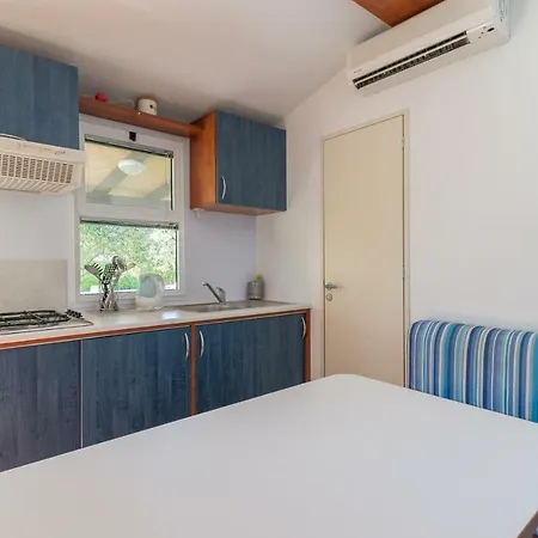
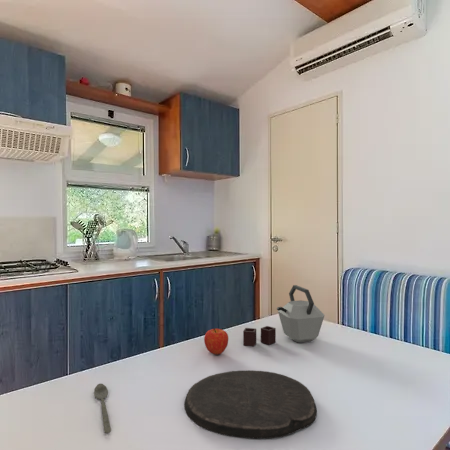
+ spoon [93,383,112,434]
+ kettle [242,284,325,347]
+ plate [183,369,318,440]
+ fruit [203,327,229,355]
